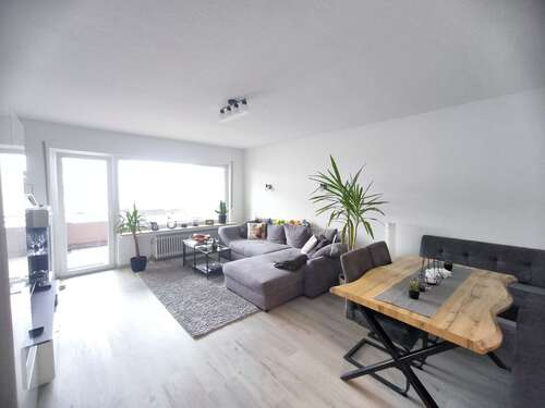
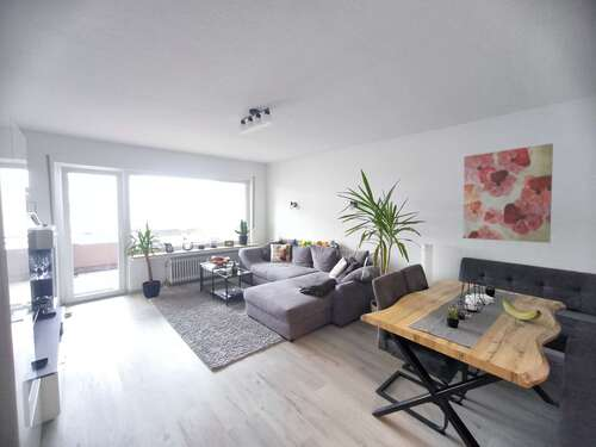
+ wall art [461,142,554,244]
+ fruit [499,296,542,321]
